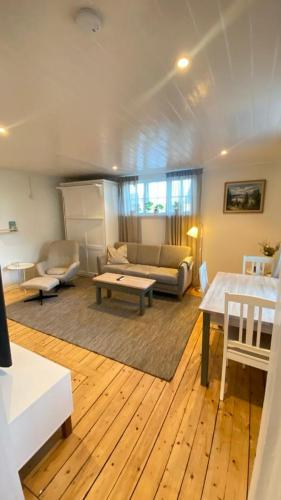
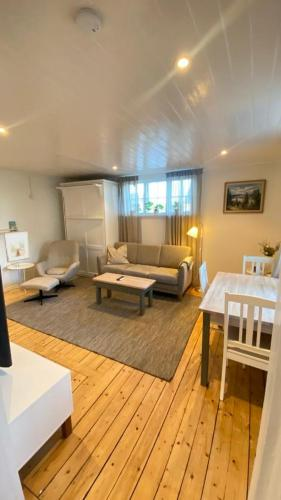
+ picture frame [3,231,31,263]
